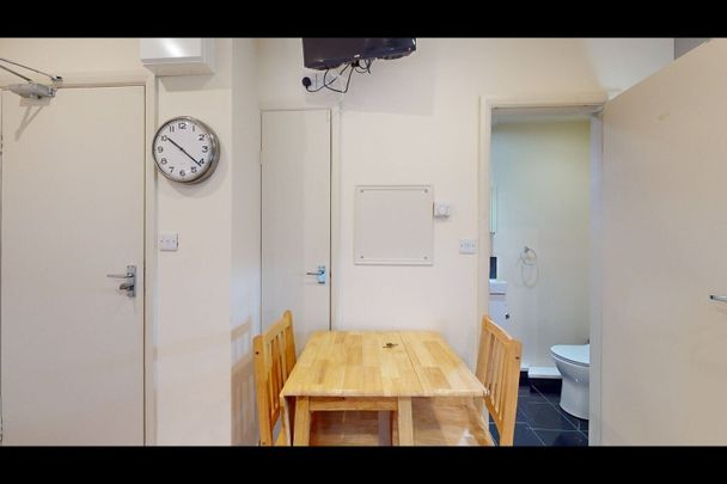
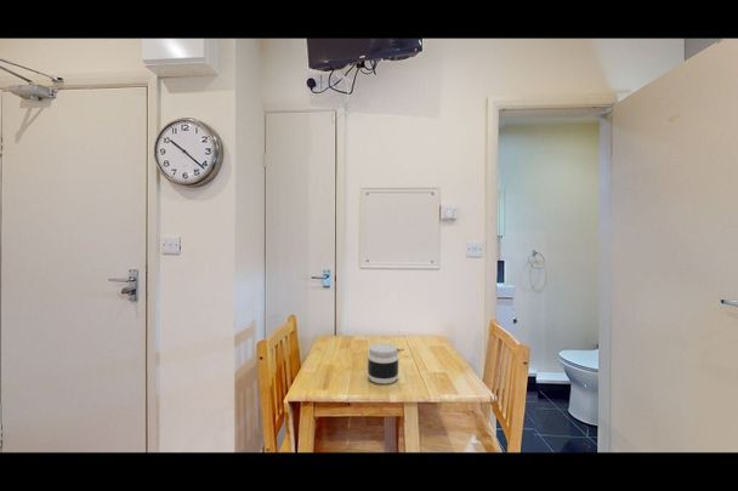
+ jar [367,342,399,386]
